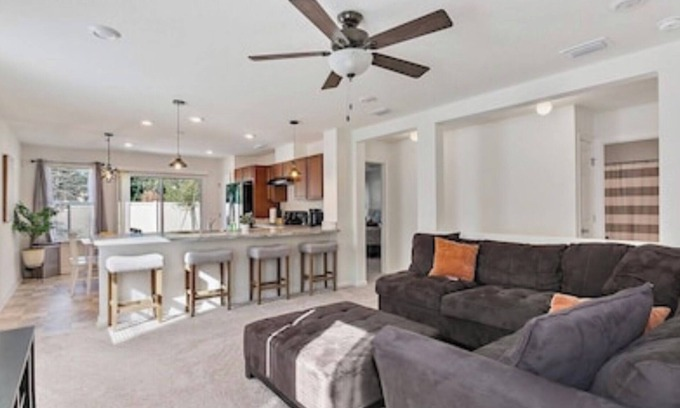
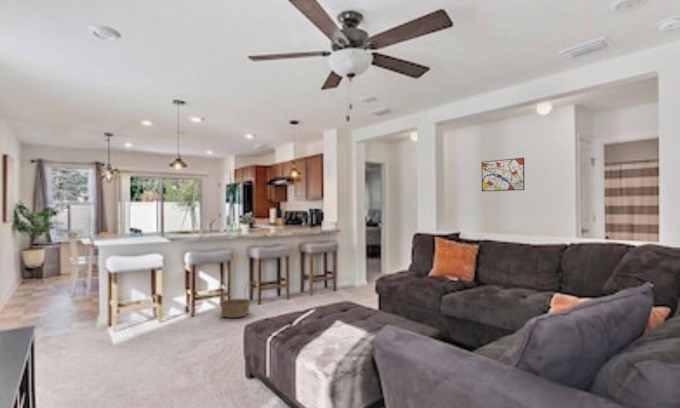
+ wall art [481,157,525,192]
+ basket [218,281,252,319]
